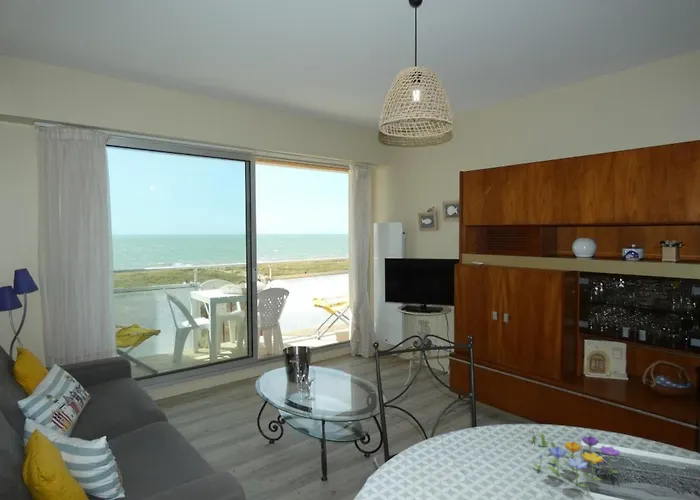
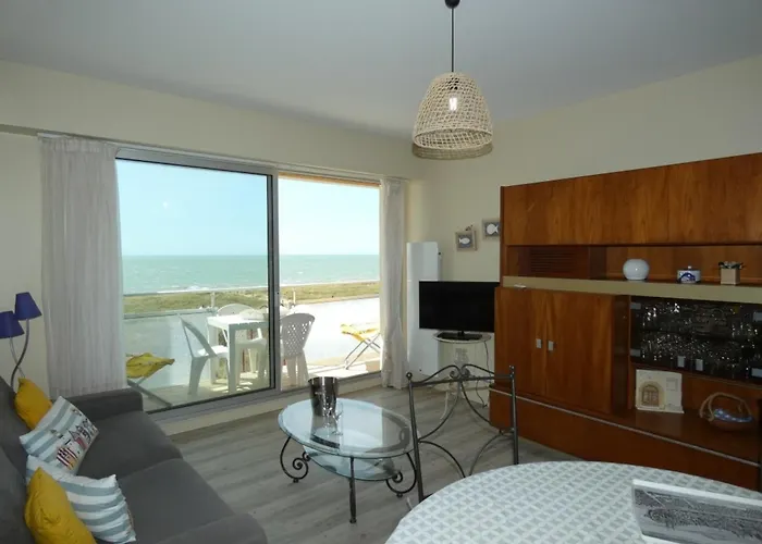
- flower [527,428,621,488]
